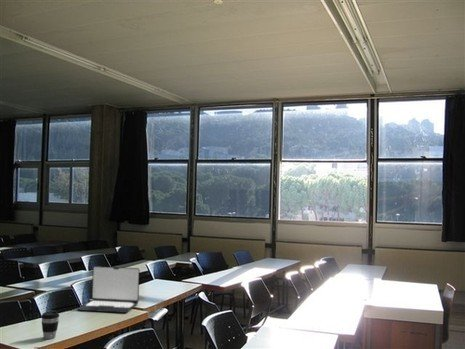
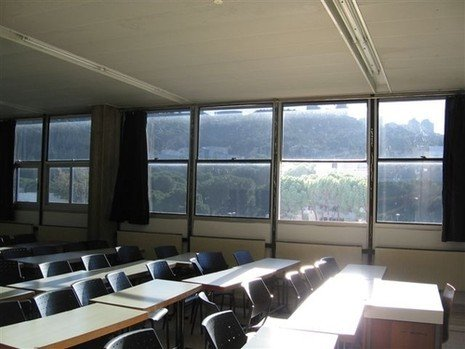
- coffee cup [40,310,60,340]
- laptop [76,265,141,314]
